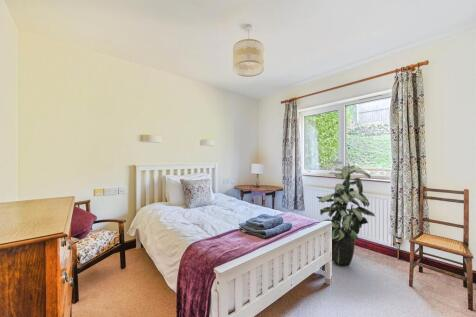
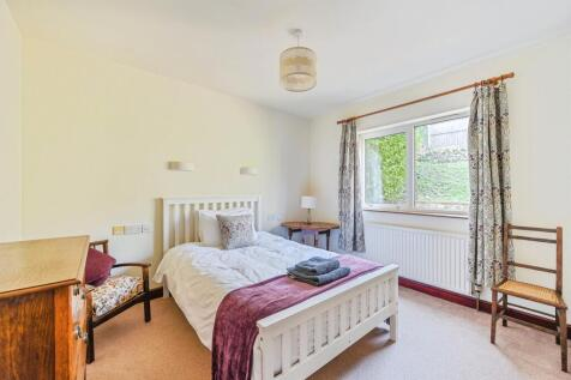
- indoor plant [316,160,376,266]
